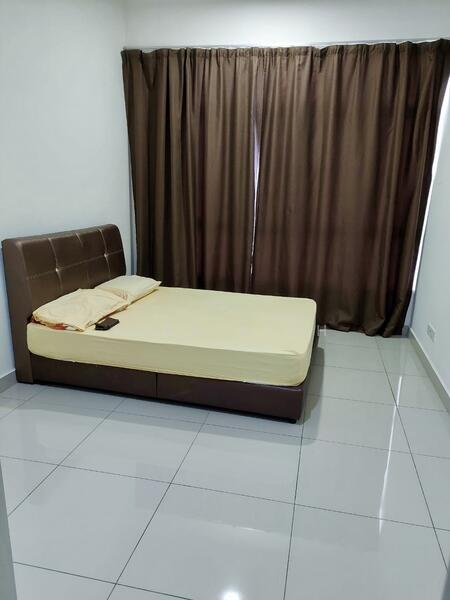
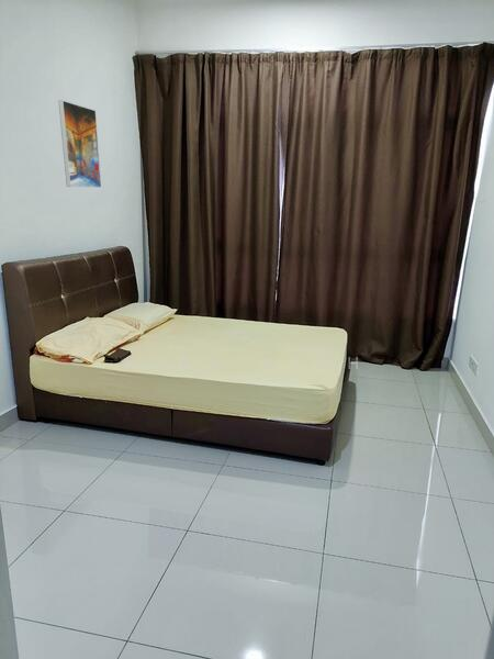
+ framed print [57,99,102,189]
